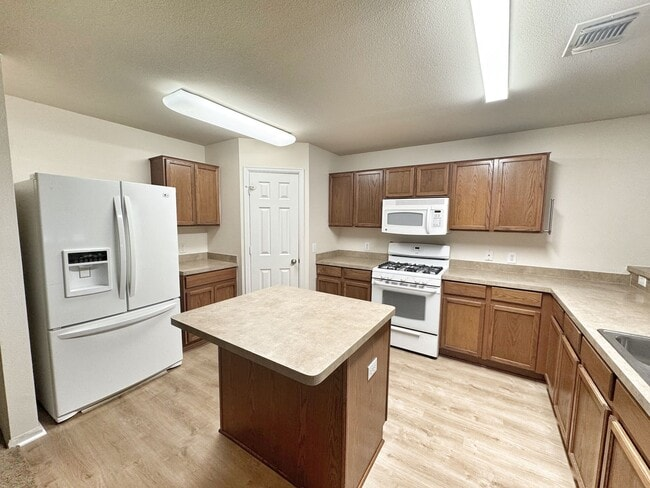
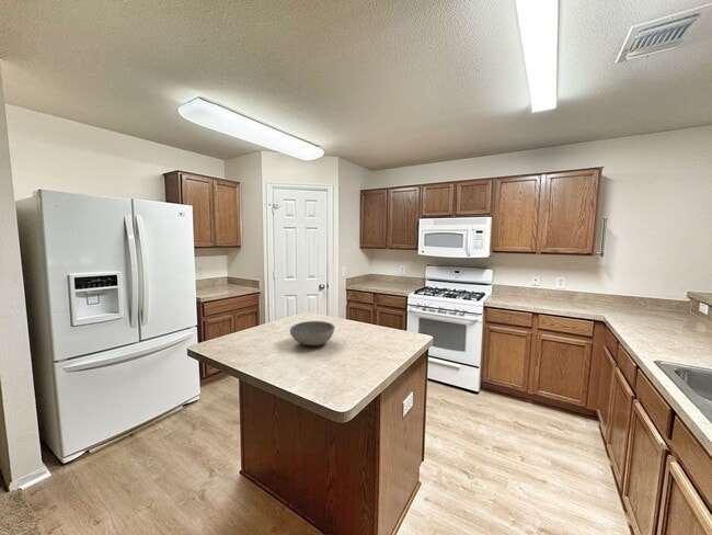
+ bowl [289,320,336,346]
